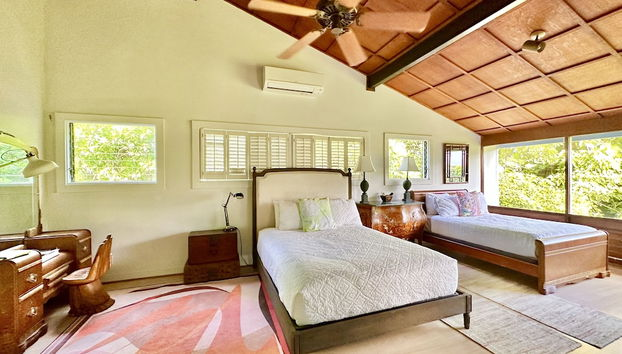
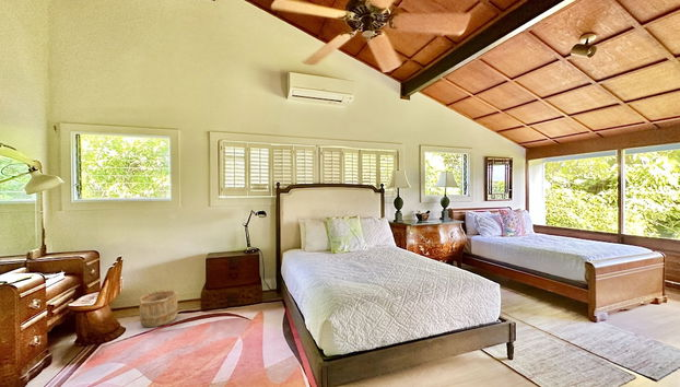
+ wooden bucket [137,289,179,328]
